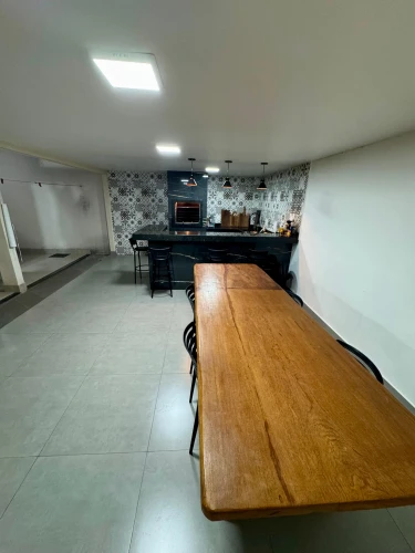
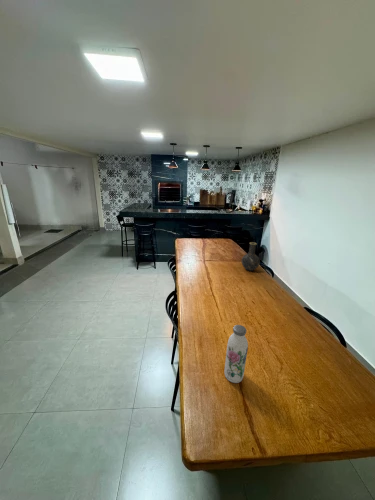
+ water bottle [223,324,249,384]
+ vase [241,241,261,272]
